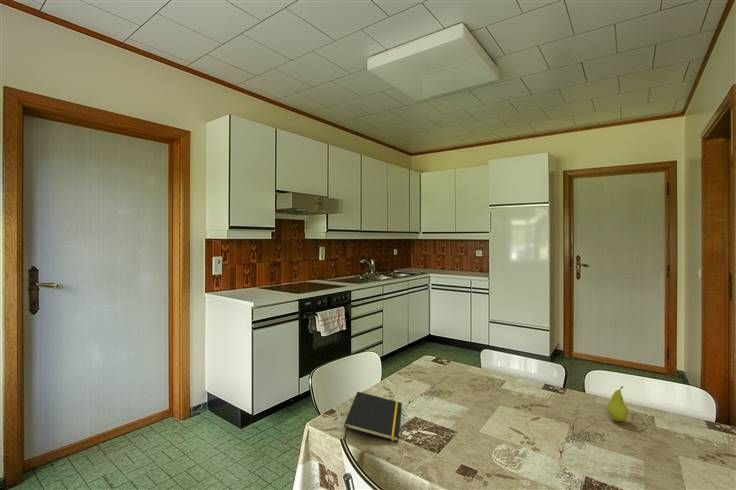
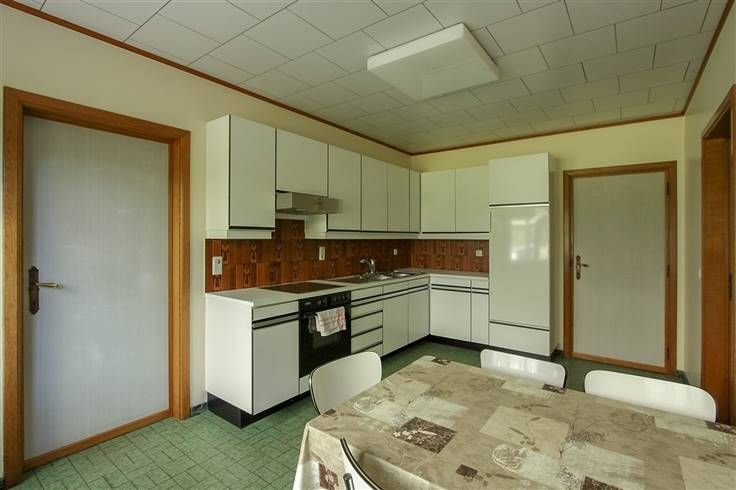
- fruit [606,385,629,423]
- notepad [343,391,403,443]
